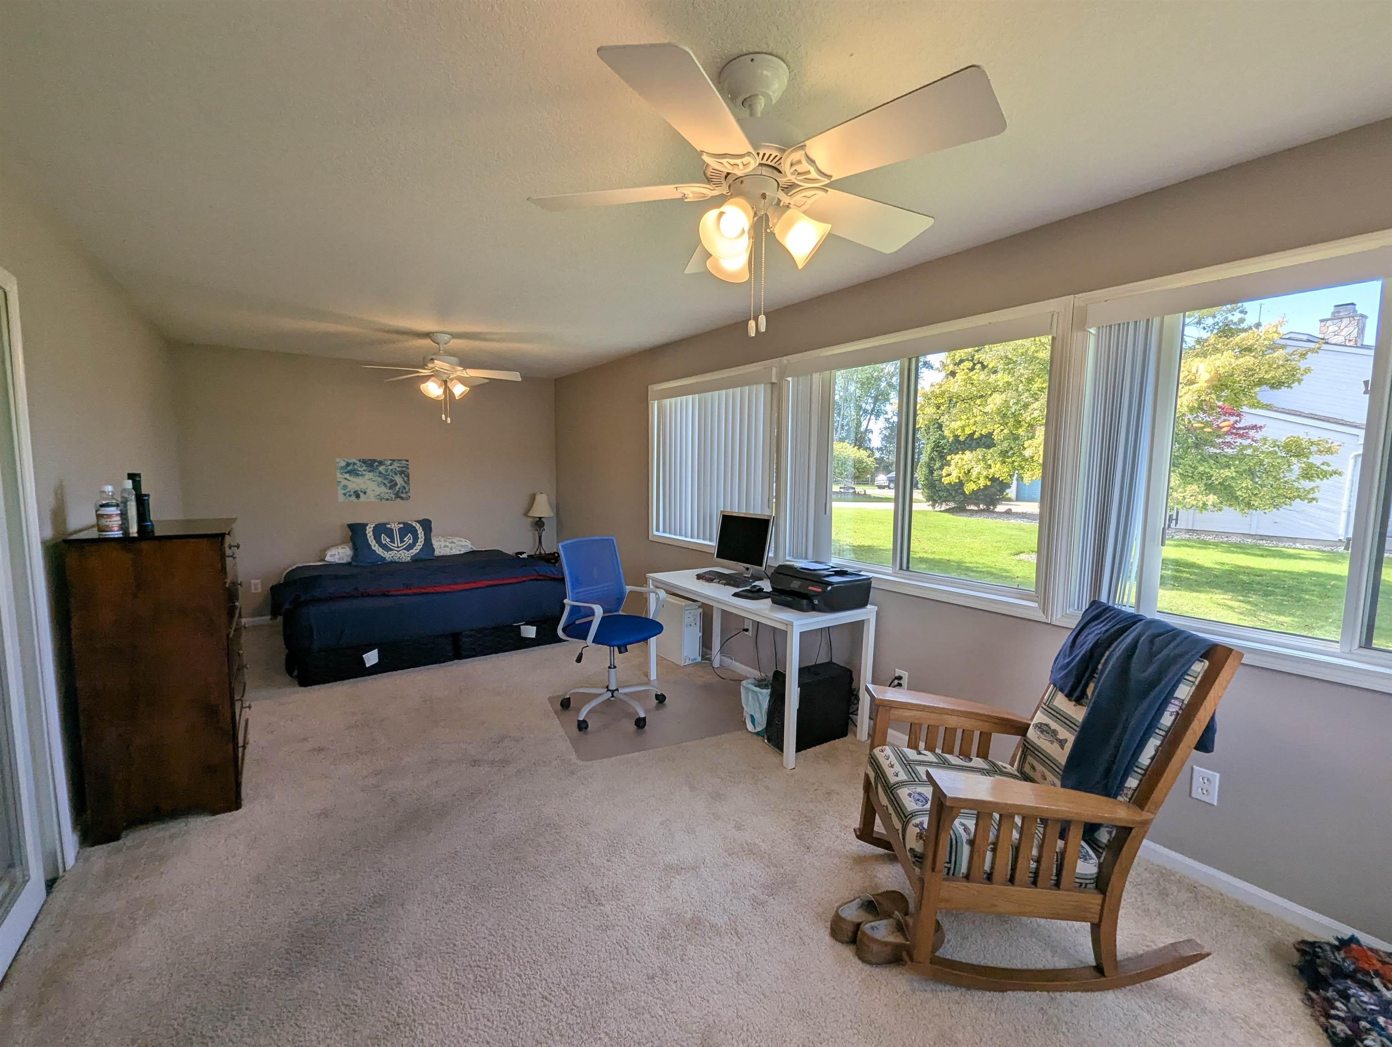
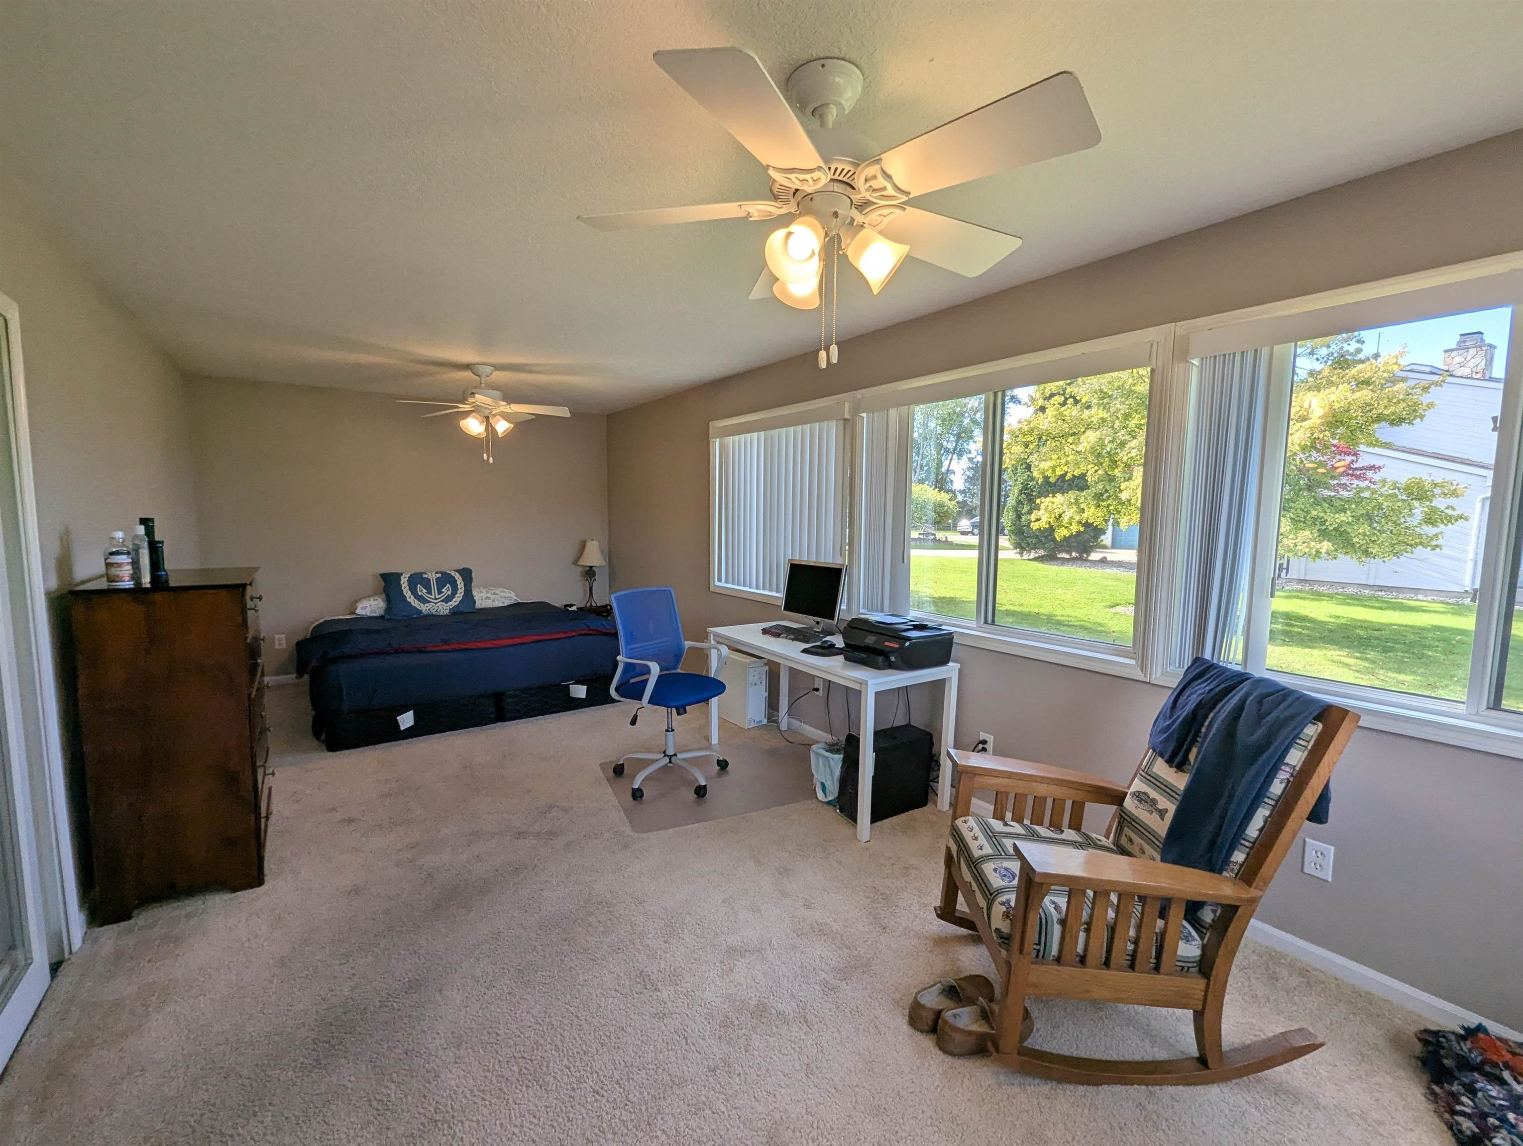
- wall art [336,459,410,503]
